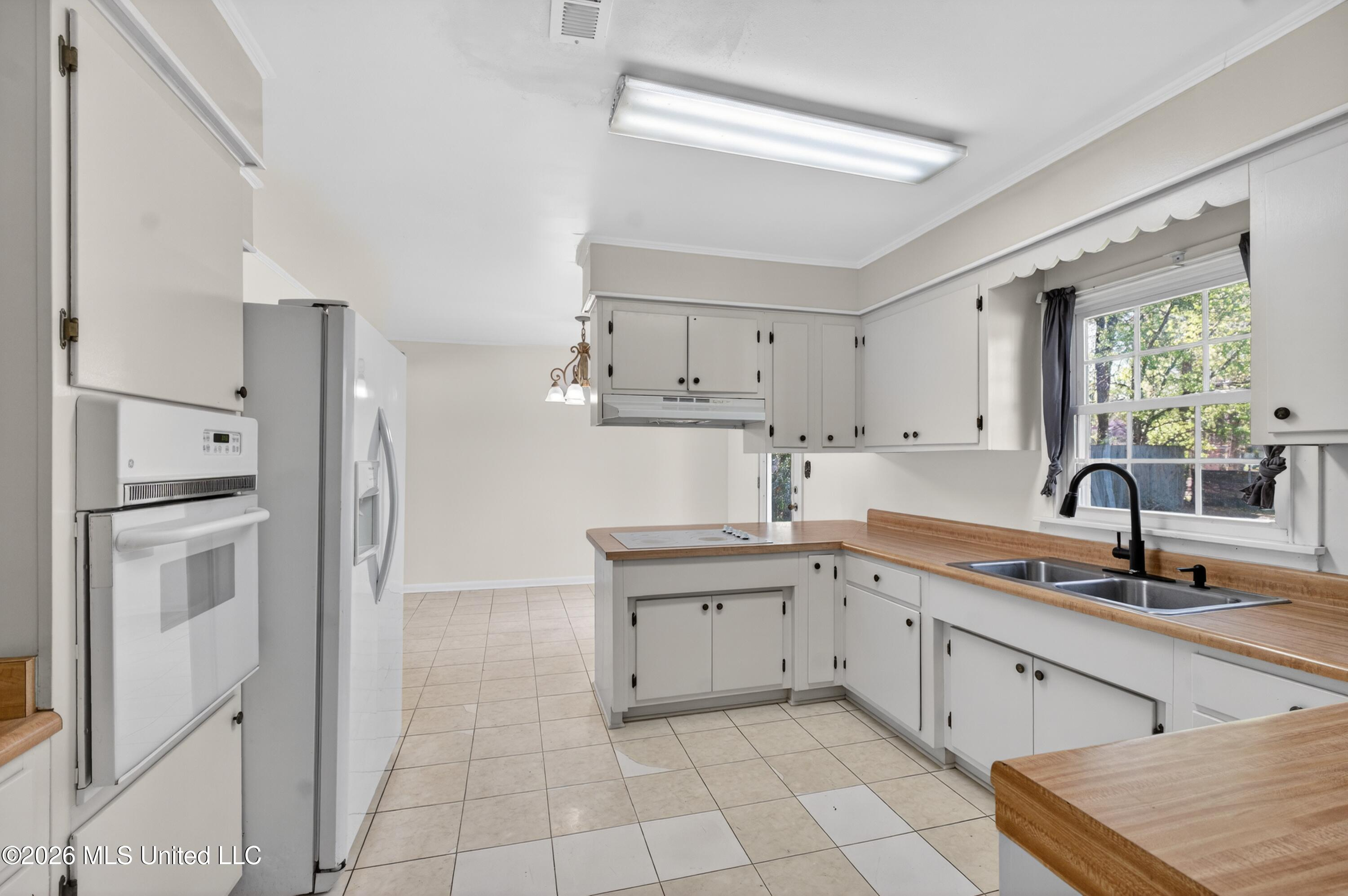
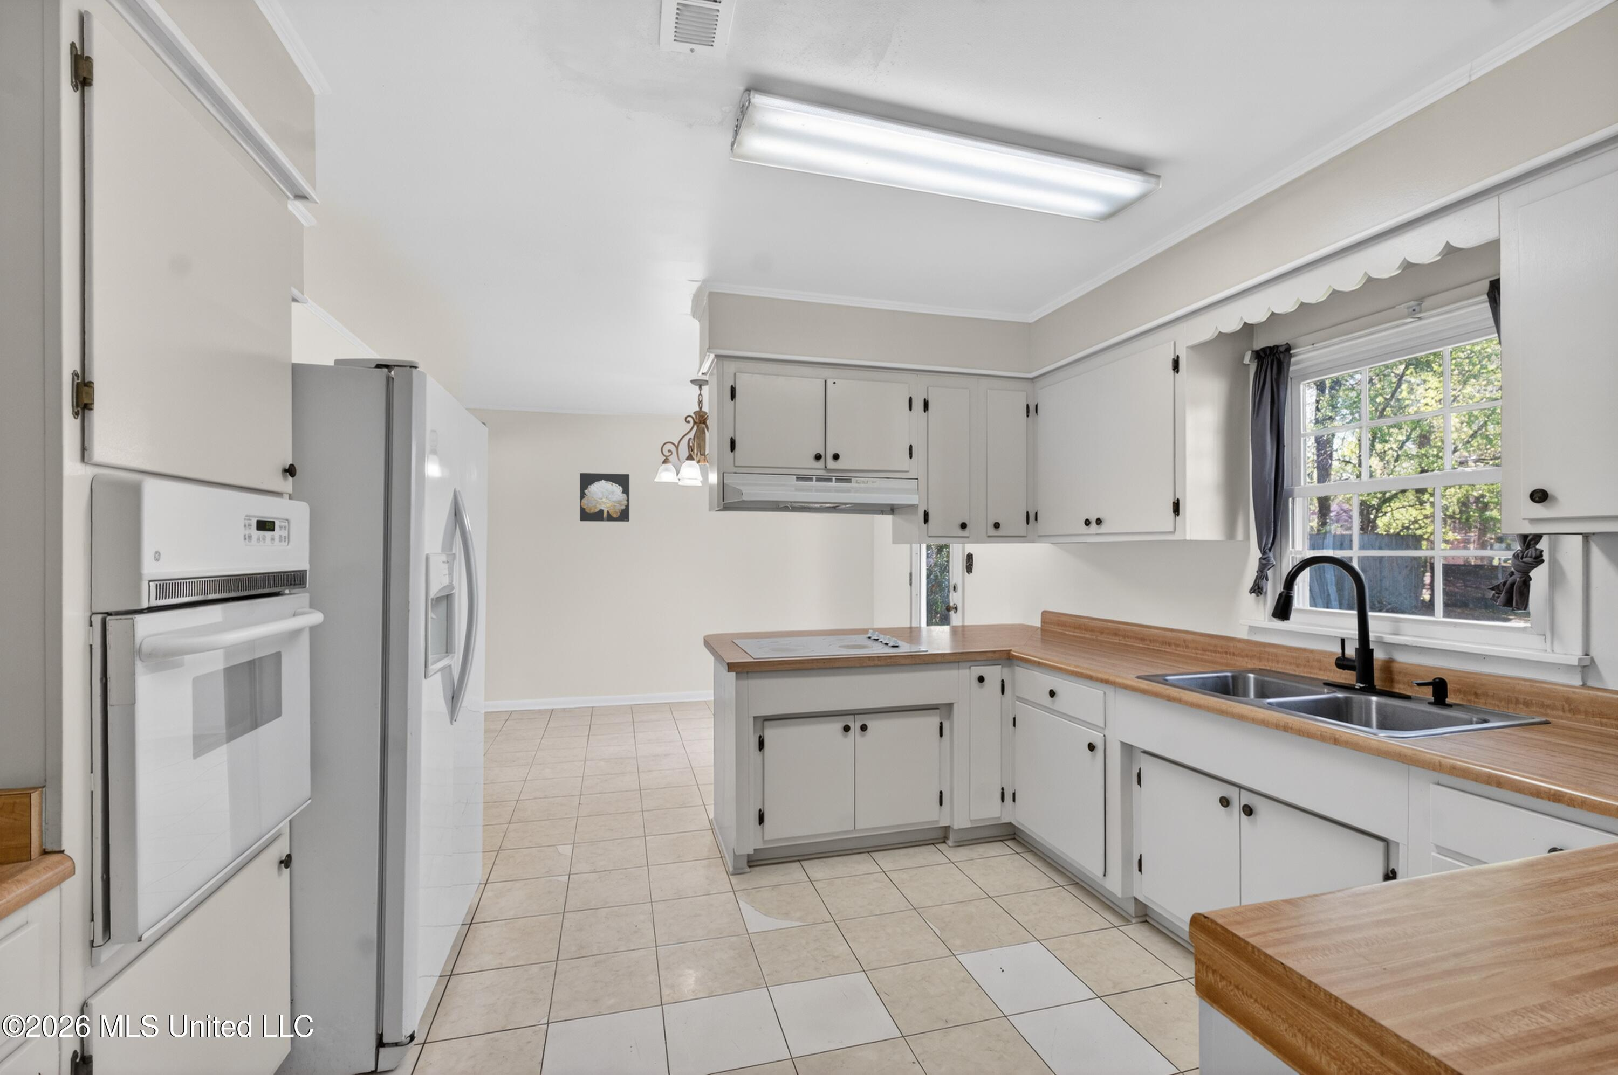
+ wall art [580,473,630,522]
